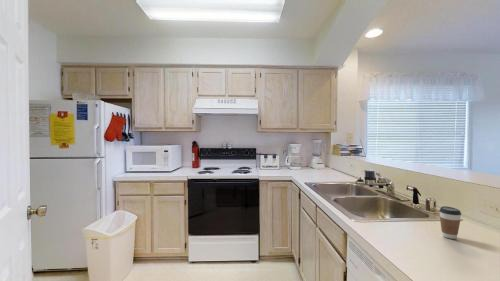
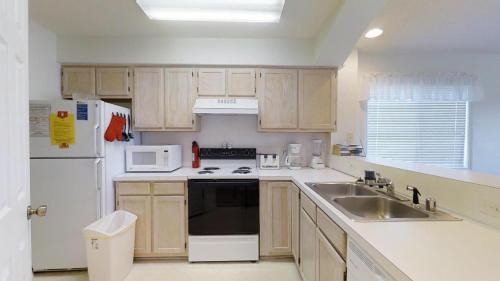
- coffee cup [438,205,462,240]
